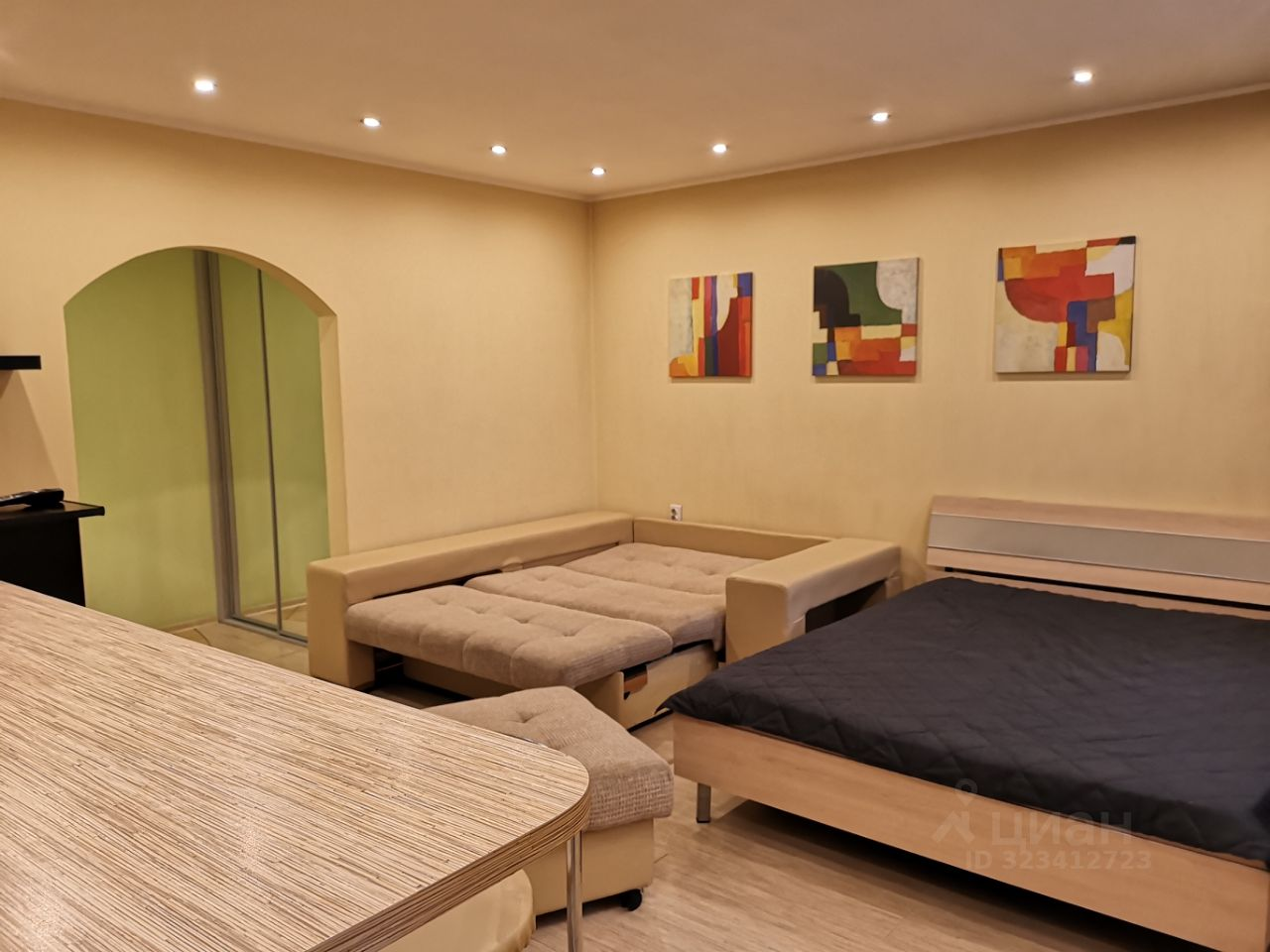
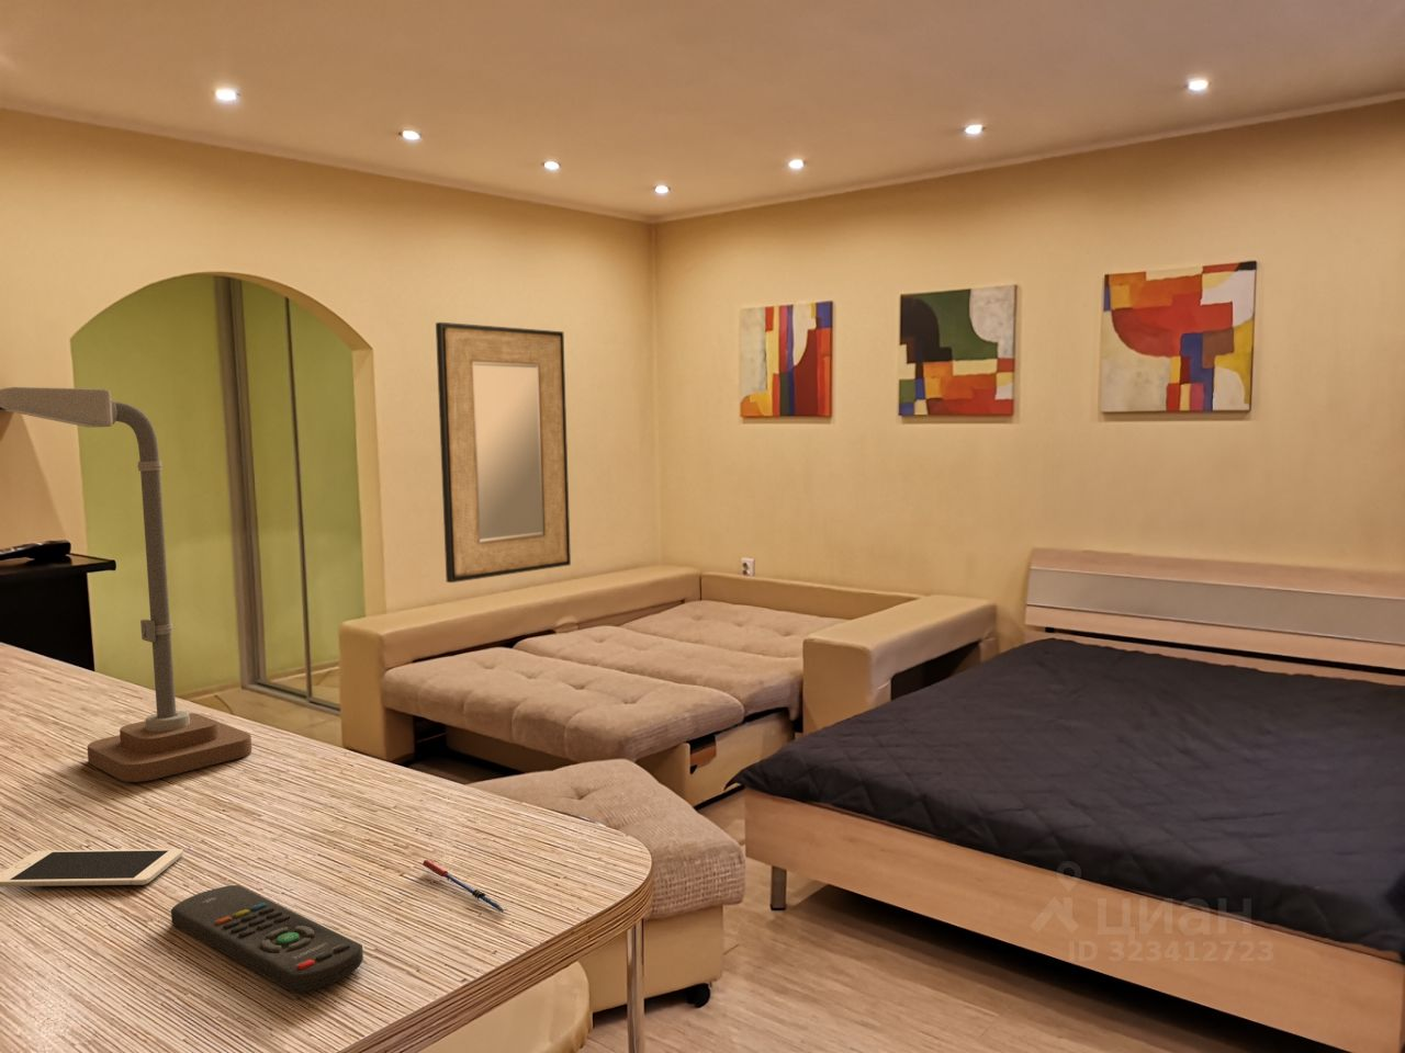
+ pen [422,858,509,915]
+ cell phone [0,848,185,887]
+ remote control [170,884,364,994]
+ home mirror [435,322,572,584]
+ desk lamp [0,386,252,783]
